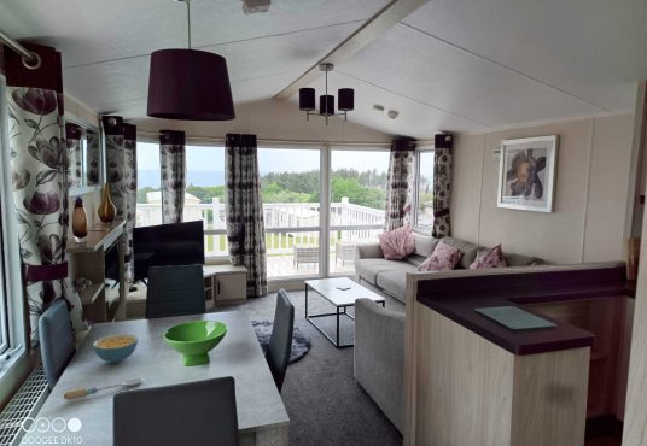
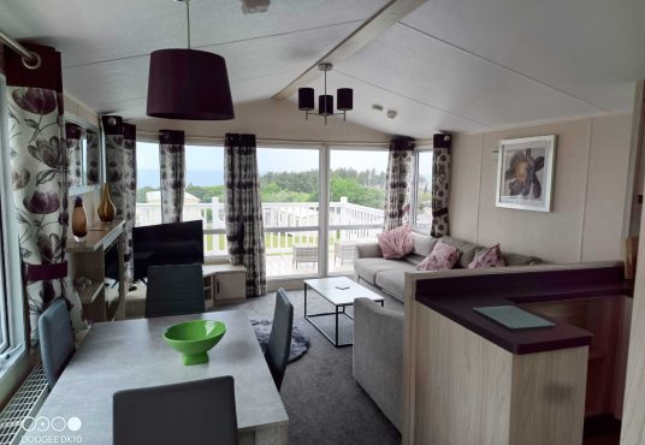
- spoon [63,377,145,401]
- cereal bowl [92,333,140,364]
